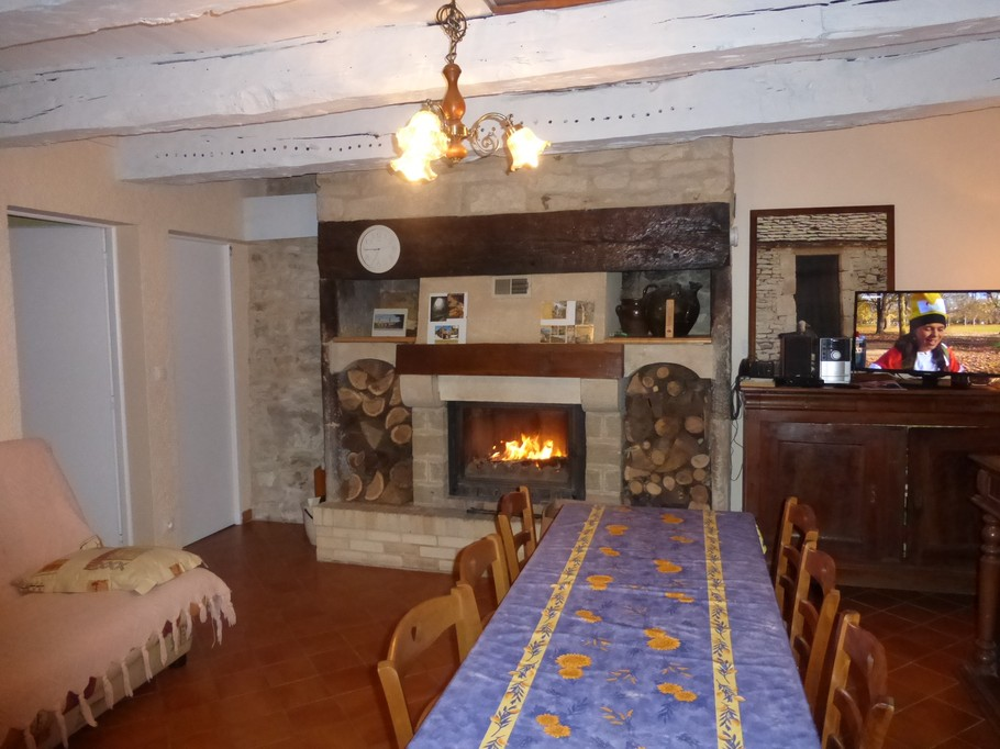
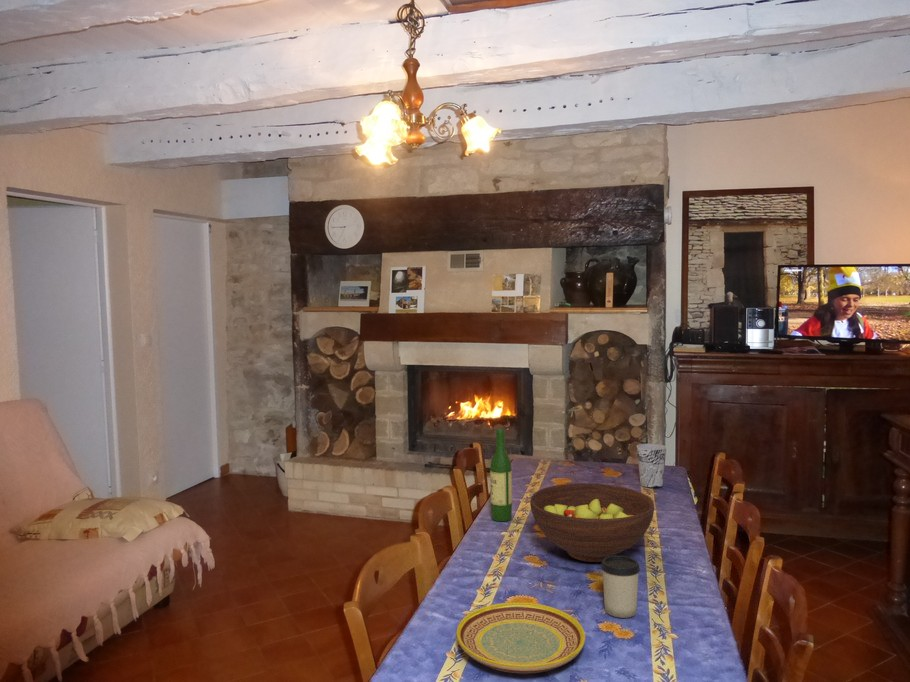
+ cup [600,554,641,619]
+ cup [636,443,667,489]
+ wine bottle [489,428,513,522]
+ plate [456,601,586,674]
+ fruit bowl [529,482,655,563]
